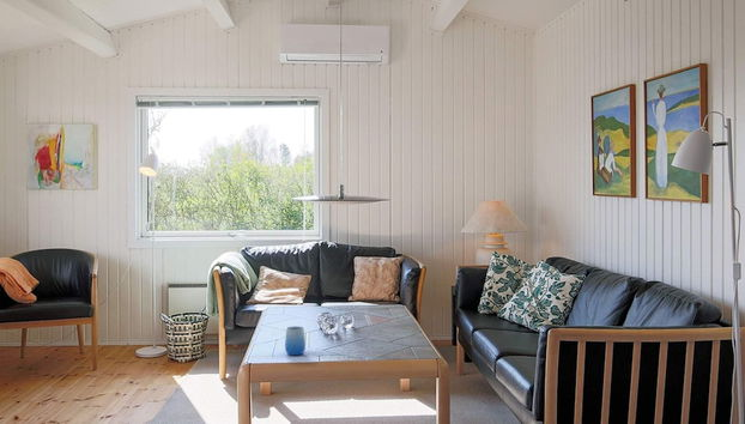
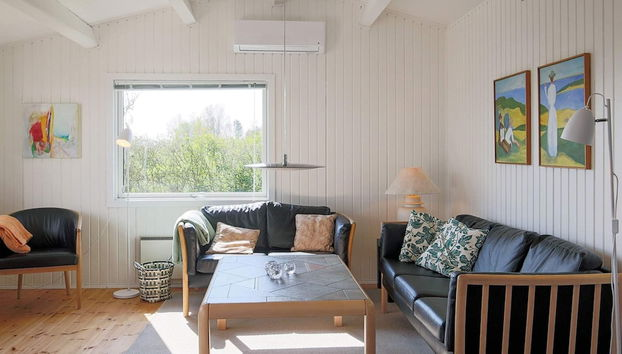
- cup [284,326,307,357]
